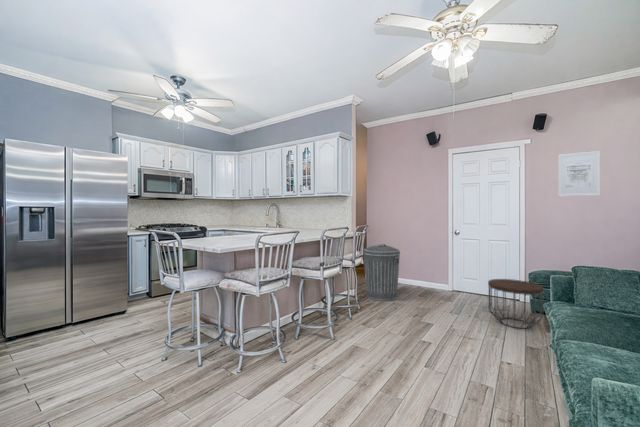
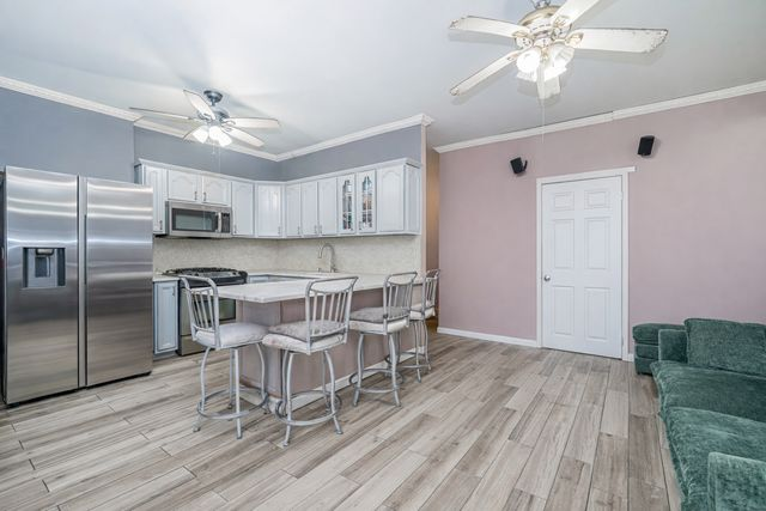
- wall art [557,150,601,197]
- trash can [362,243,401,302]
- side table [487,278,544,329]
